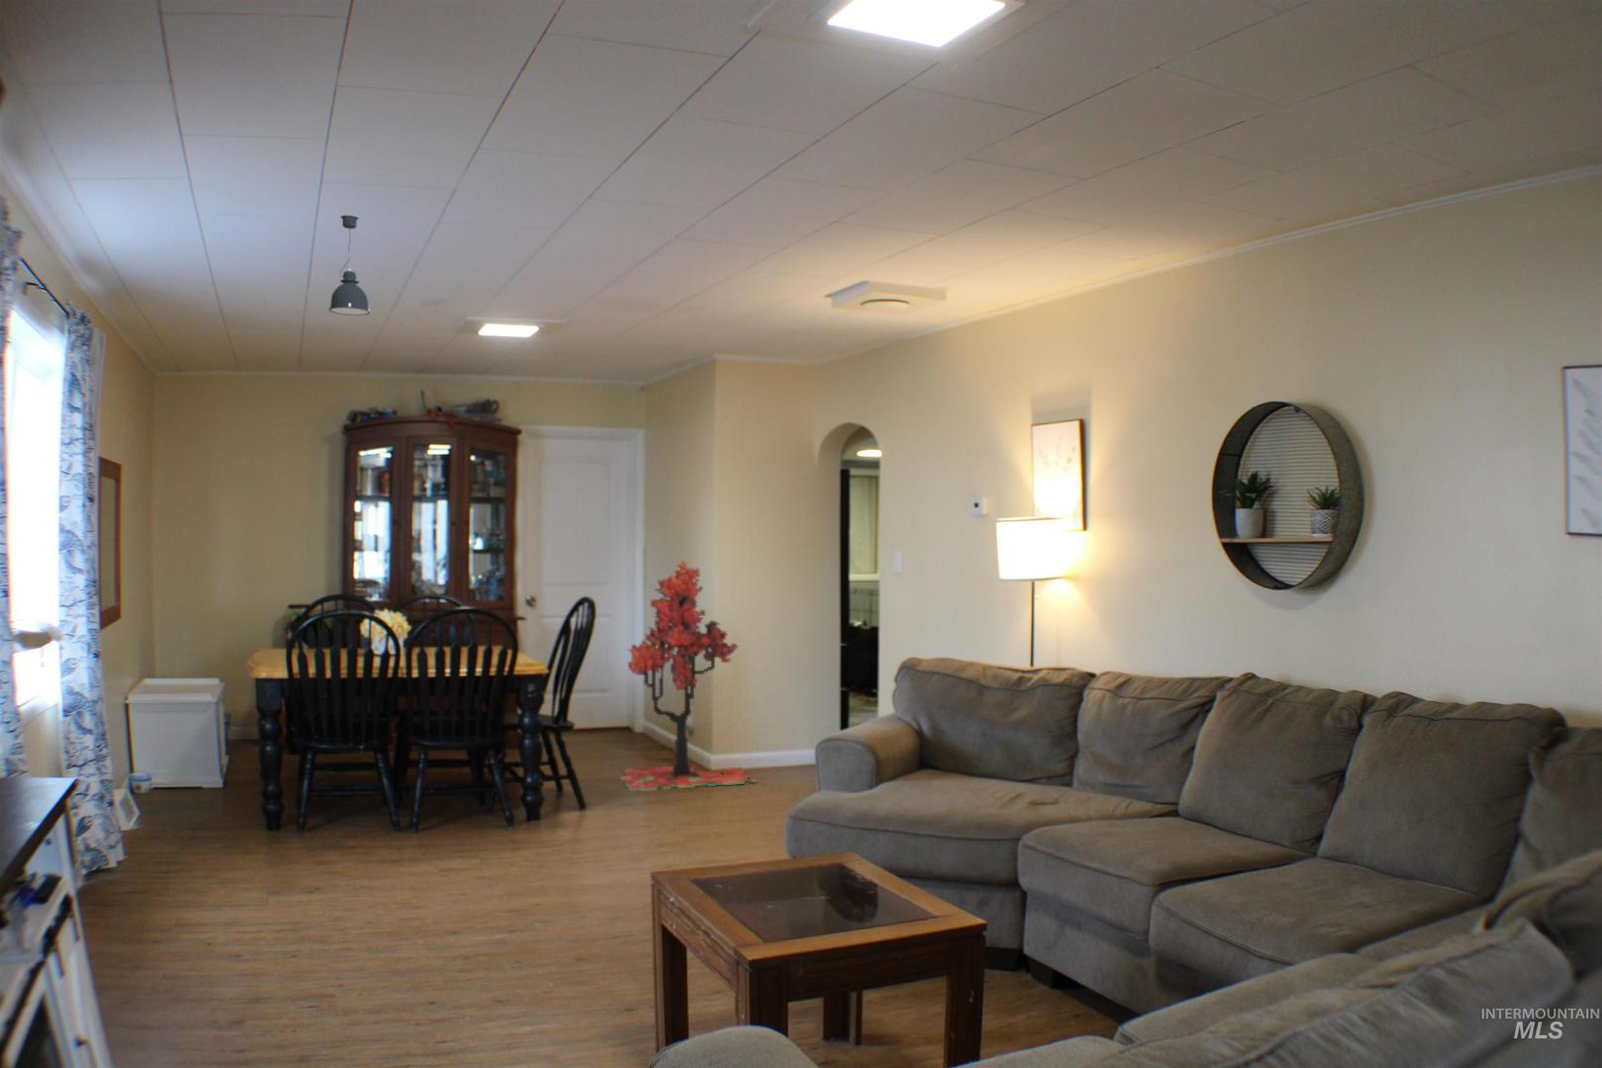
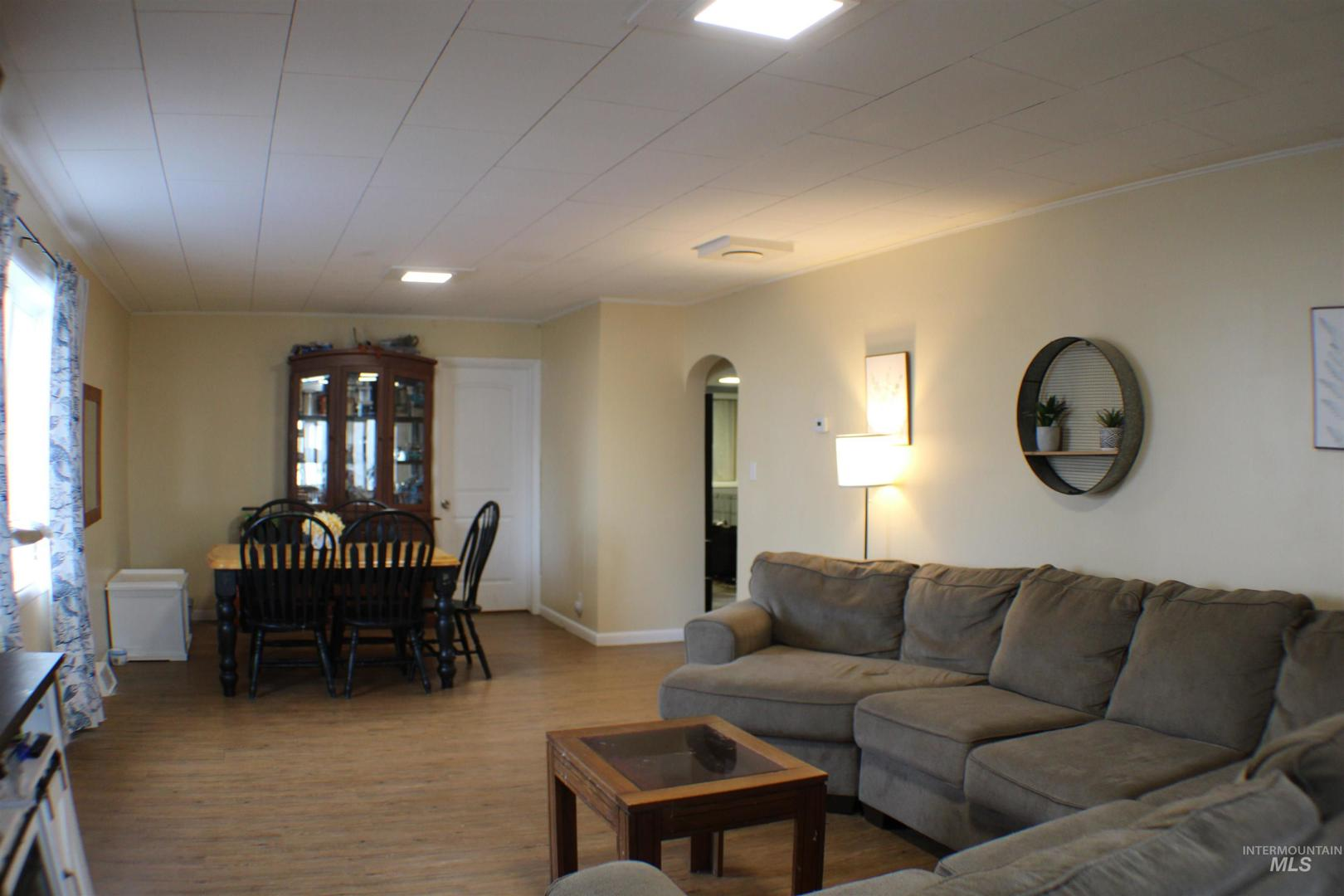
- tree [619,560,757,793]
- pendant light [328,215,372,316]
